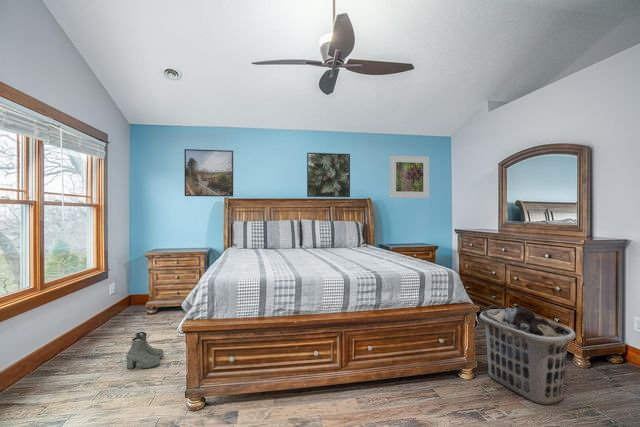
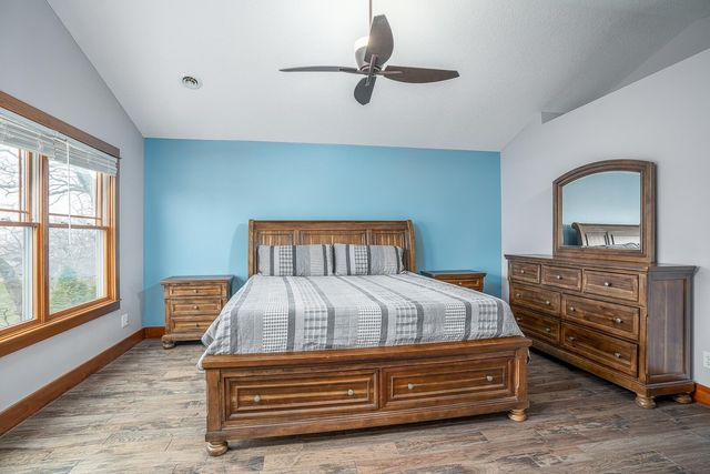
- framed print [183,148,234,198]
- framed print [306,152,351,198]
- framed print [389,154,430,199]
- clothes hamper [478,304,577,406]
- boots [125,331,165,370]
